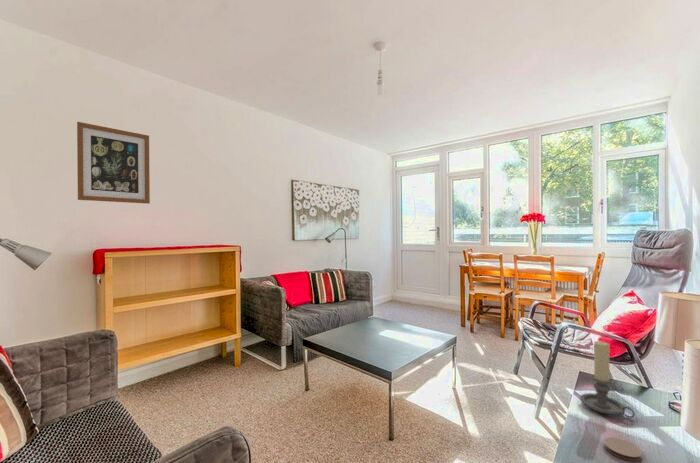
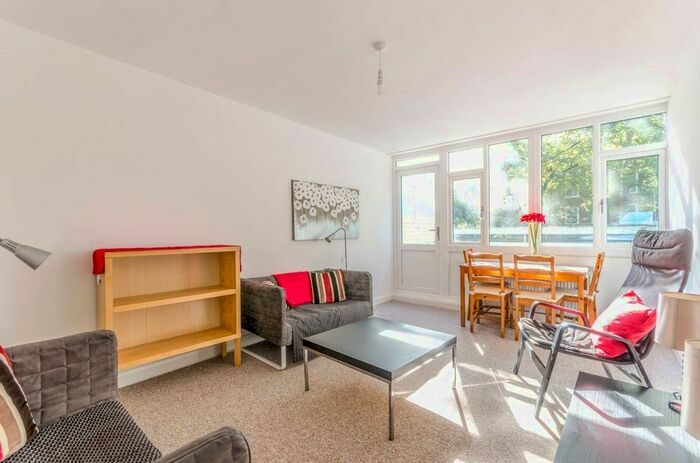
- wall art [76,121,151,205]
- coaster [603,436,643,462]
- candle holder [579,340,636,419]
